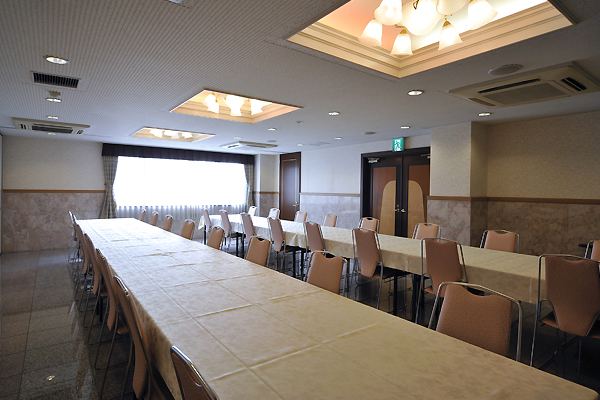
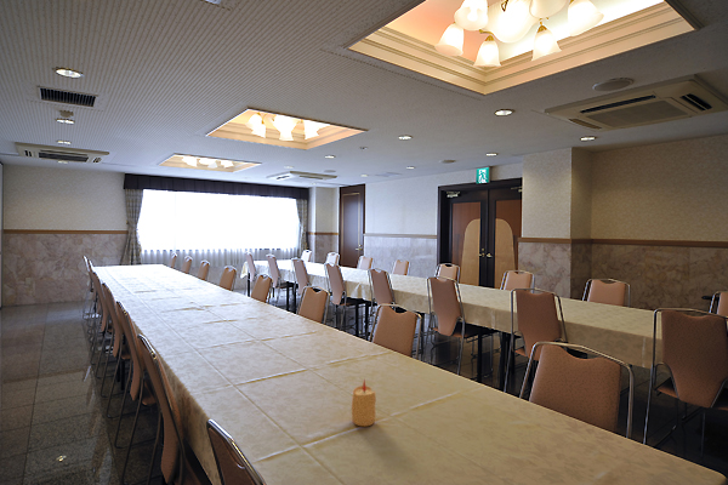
+ candle [351,378,377,427]
